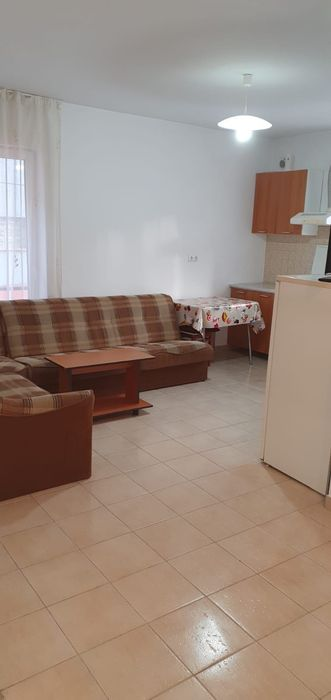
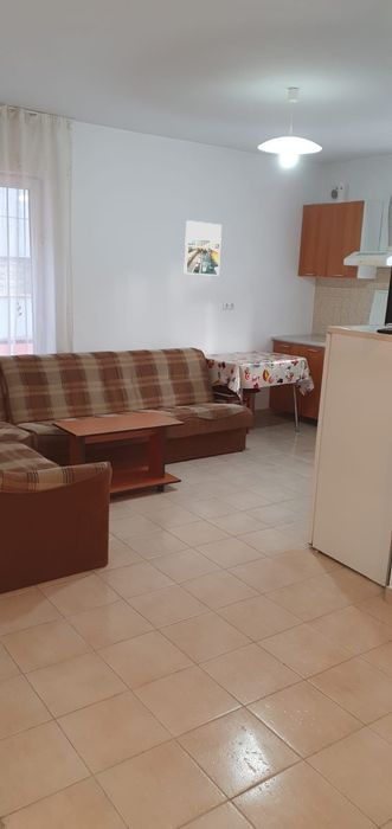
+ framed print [182,219,223,277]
